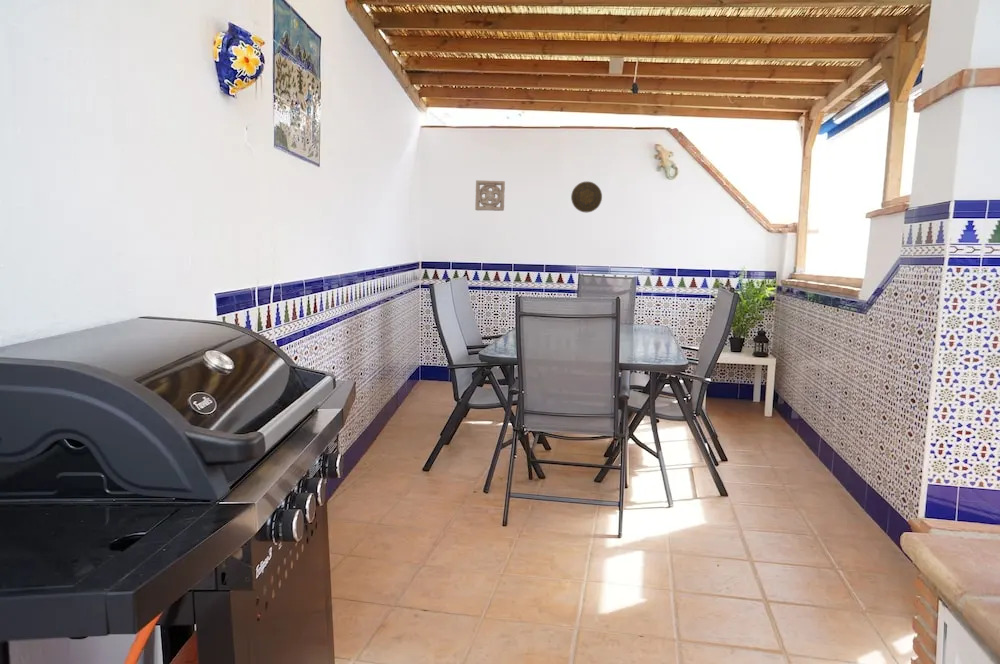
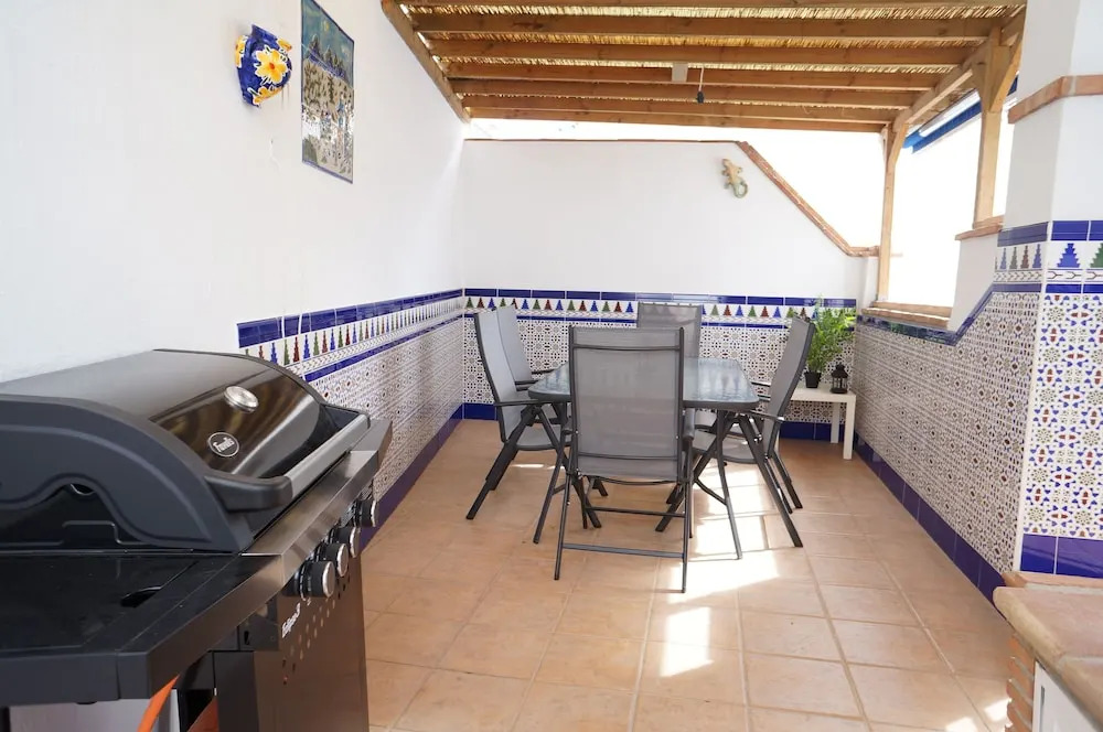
- decorative plate [570,180,603,213]
- wall ornament [474,179,506,212]
